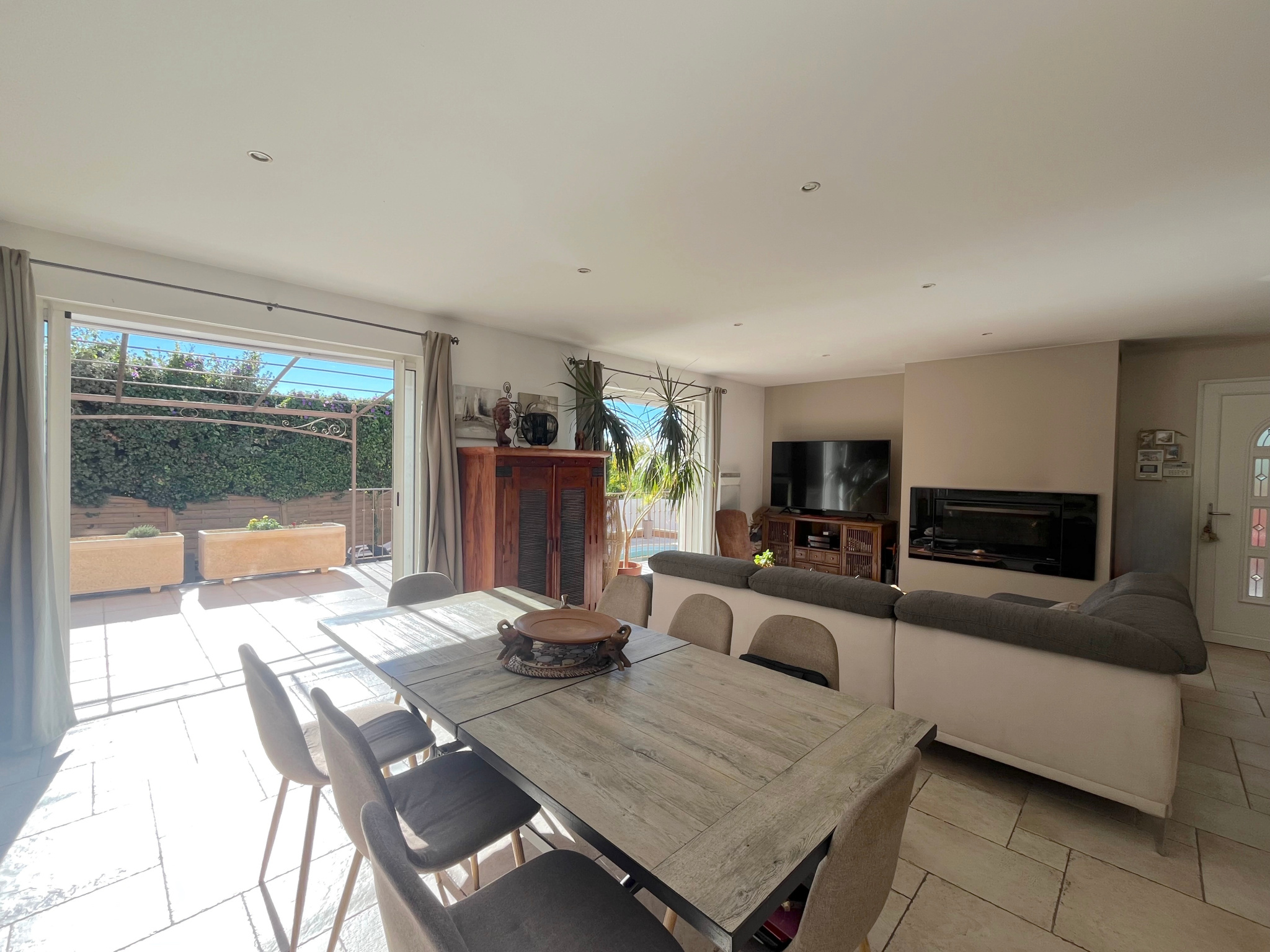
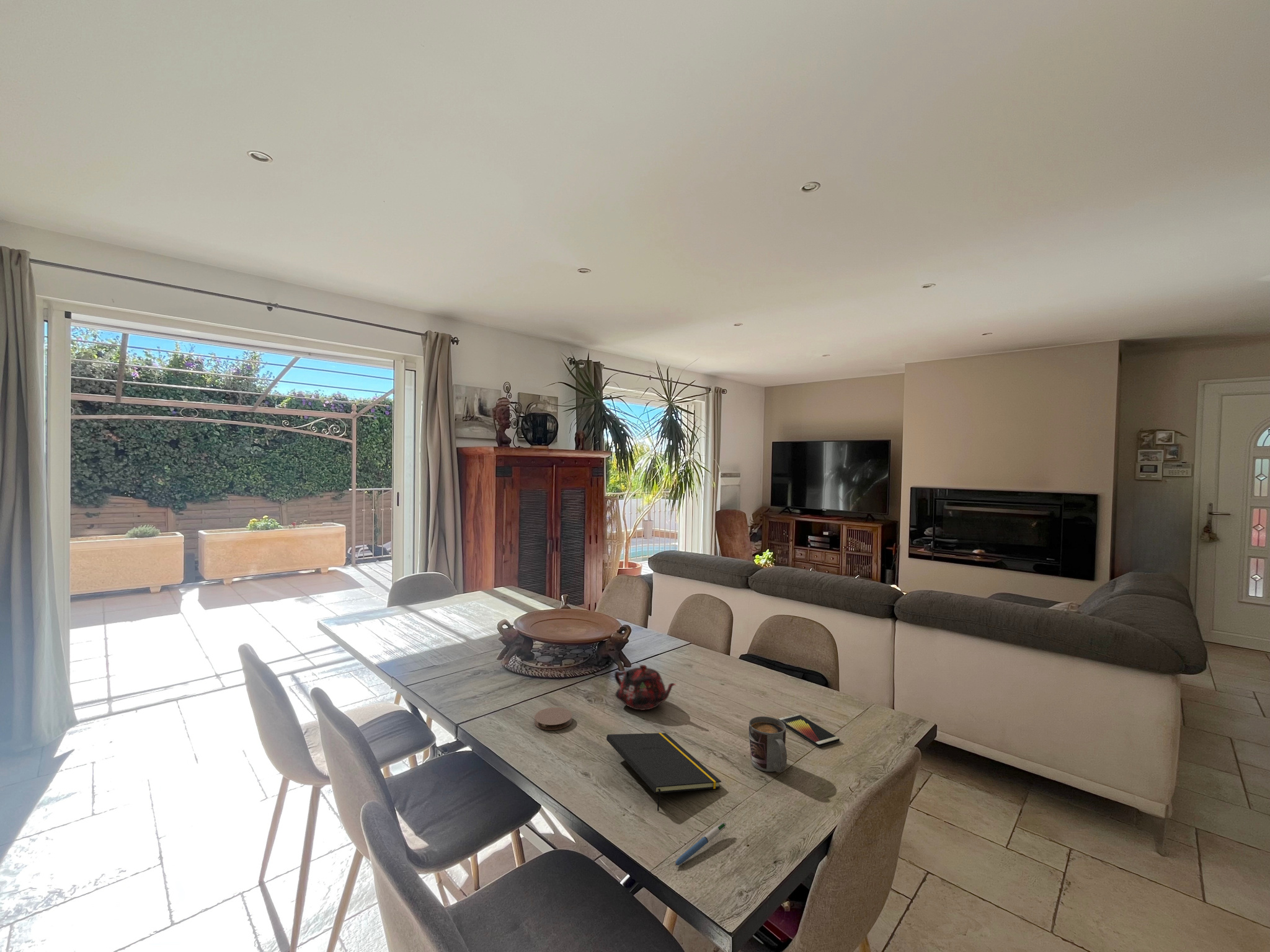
+ coaster [534,707,573,731]
+ teapot [614,664,677,711]
+ pen [674,822,727,866]
+ mug [748,716,788,773]
+ notepad [606,732,722,812]
+ smartphone [778,713,840,748]
